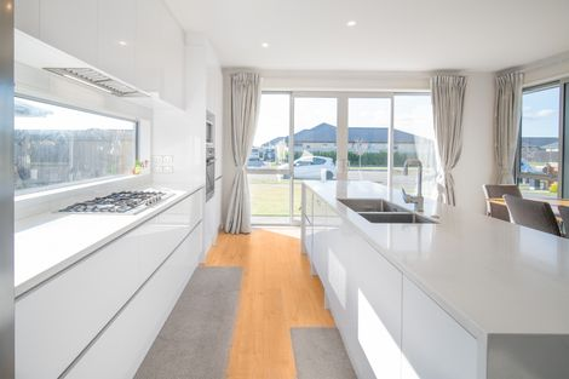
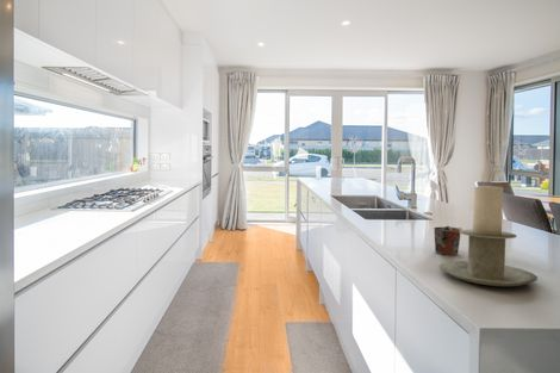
+ candle holder [438,185,539,287]
+ mug [433,225,462,255]
